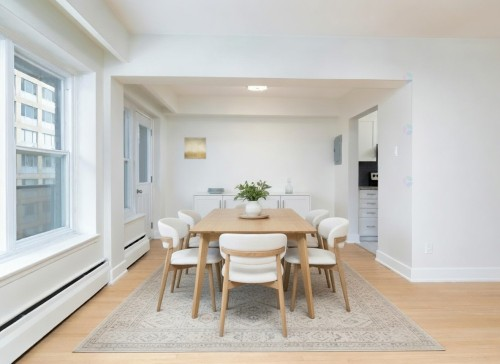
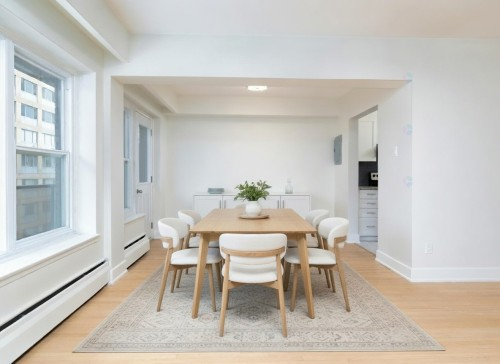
- wall art [183,136,207,160]
